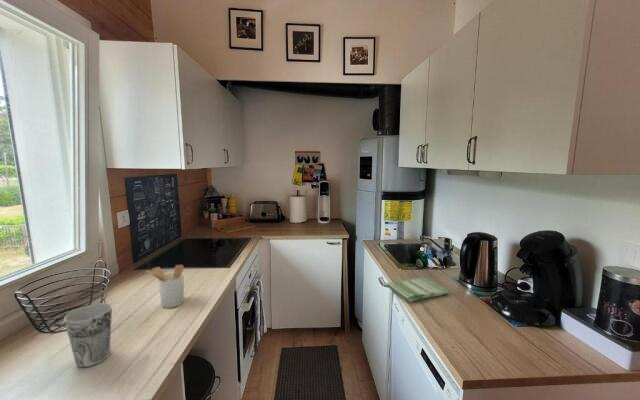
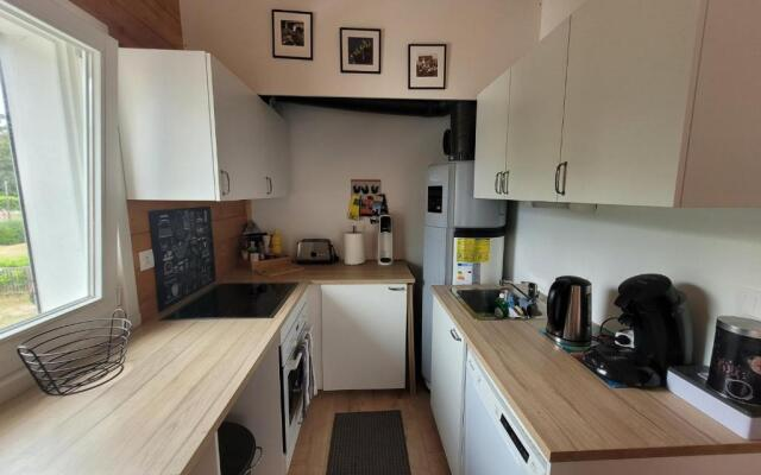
- cup [63,302,113,369]
- utensil holder [146,264,185,309]
- dish towel [385,276,450,303]
